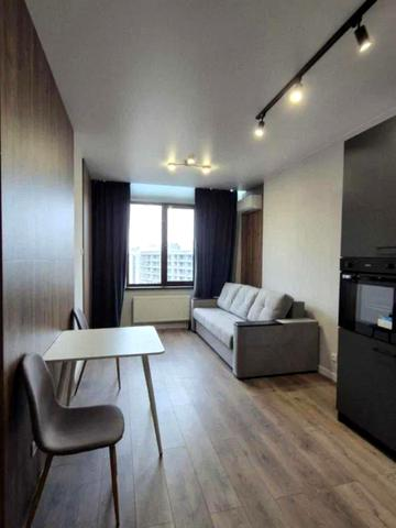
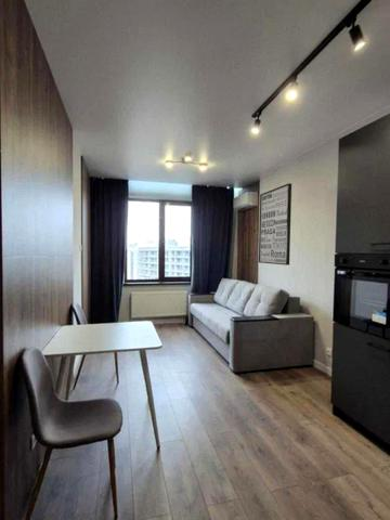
+ wall art [258,182,292,266]
